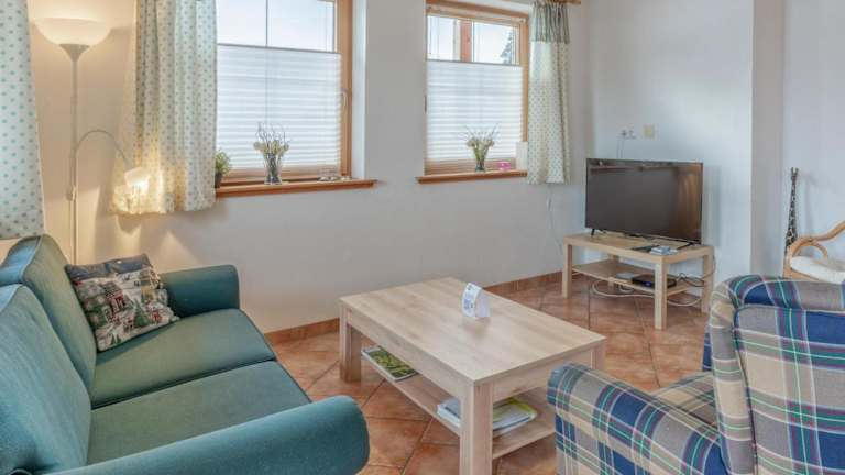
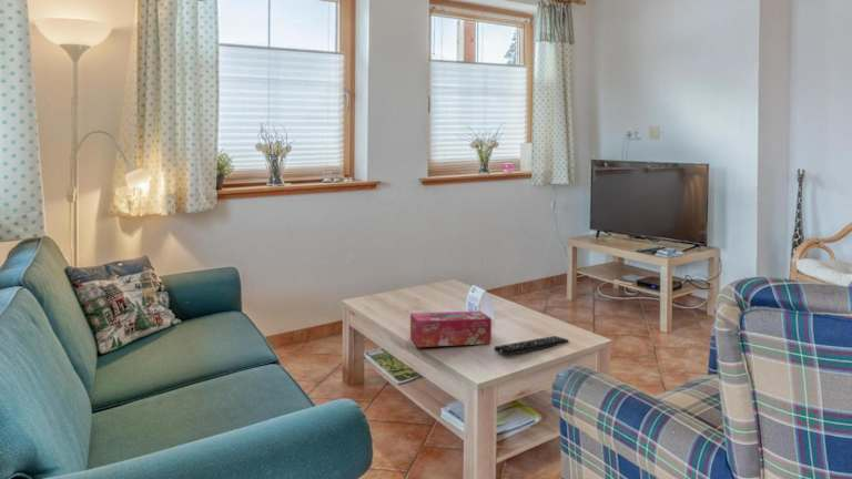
+ tissue box [409,309,493,348]
+ remote control [493,335,570,356]
